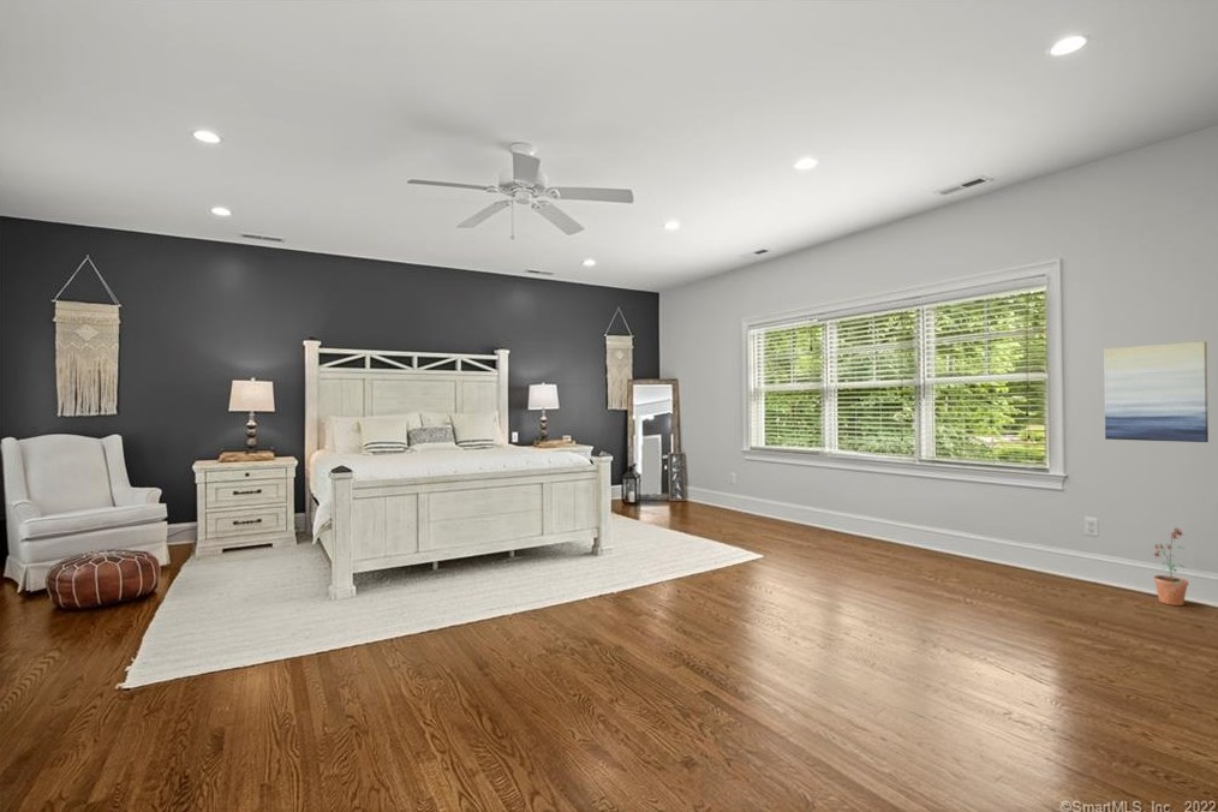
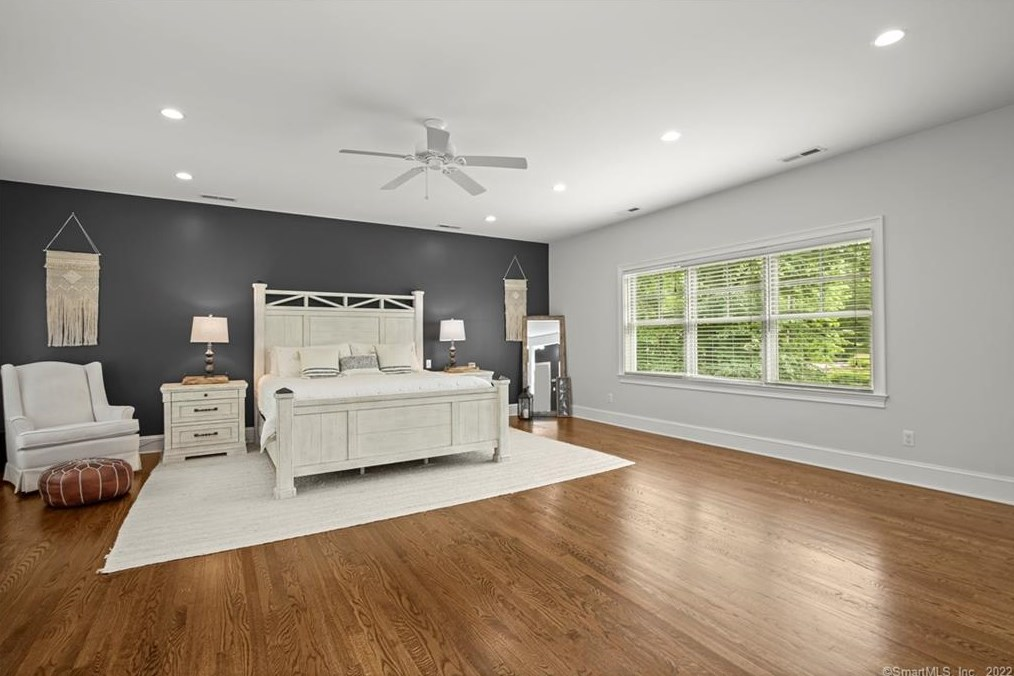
- wall art [1103,340,1210,443]
- potted plant [1152,527,1189,607]
